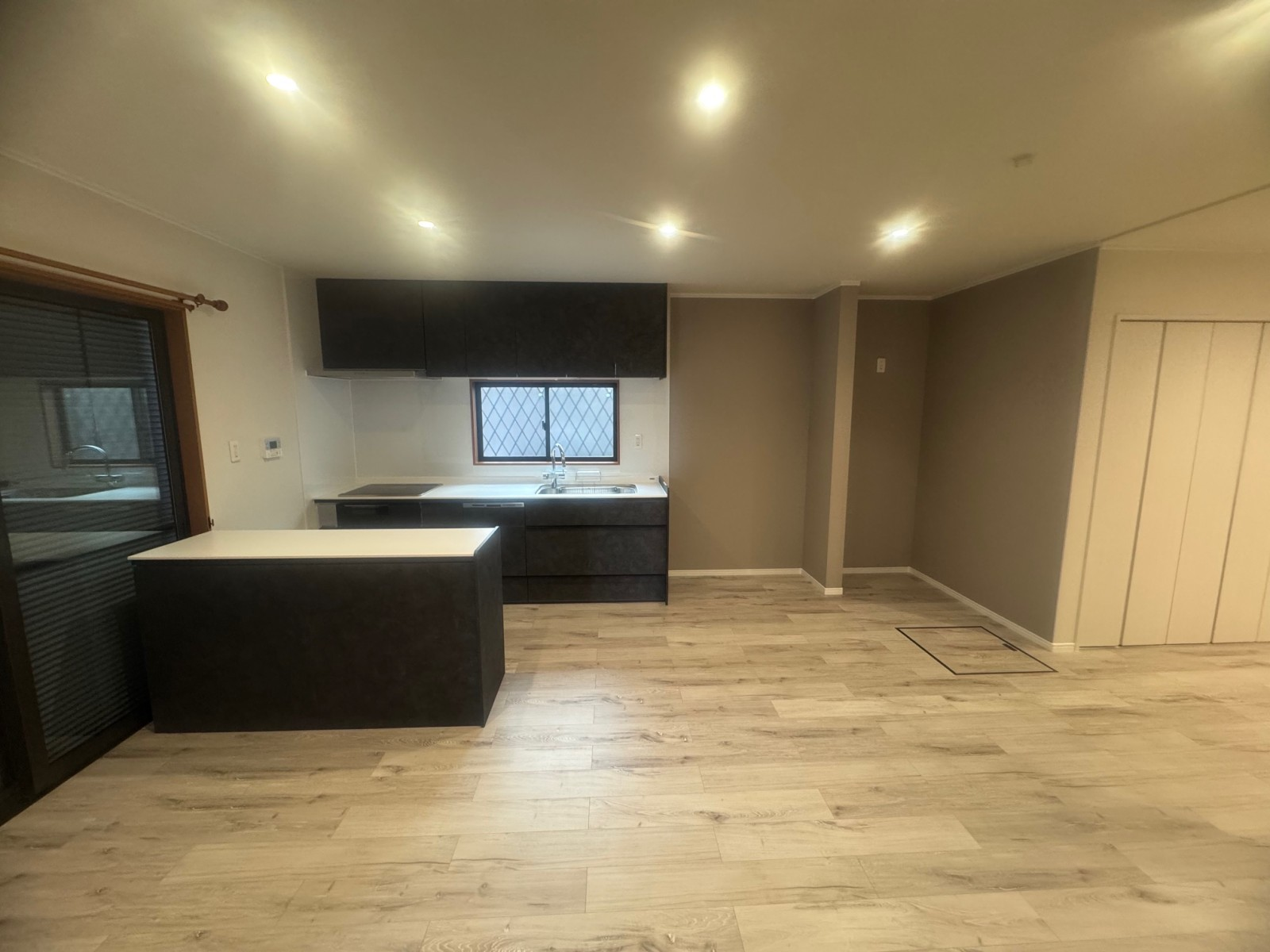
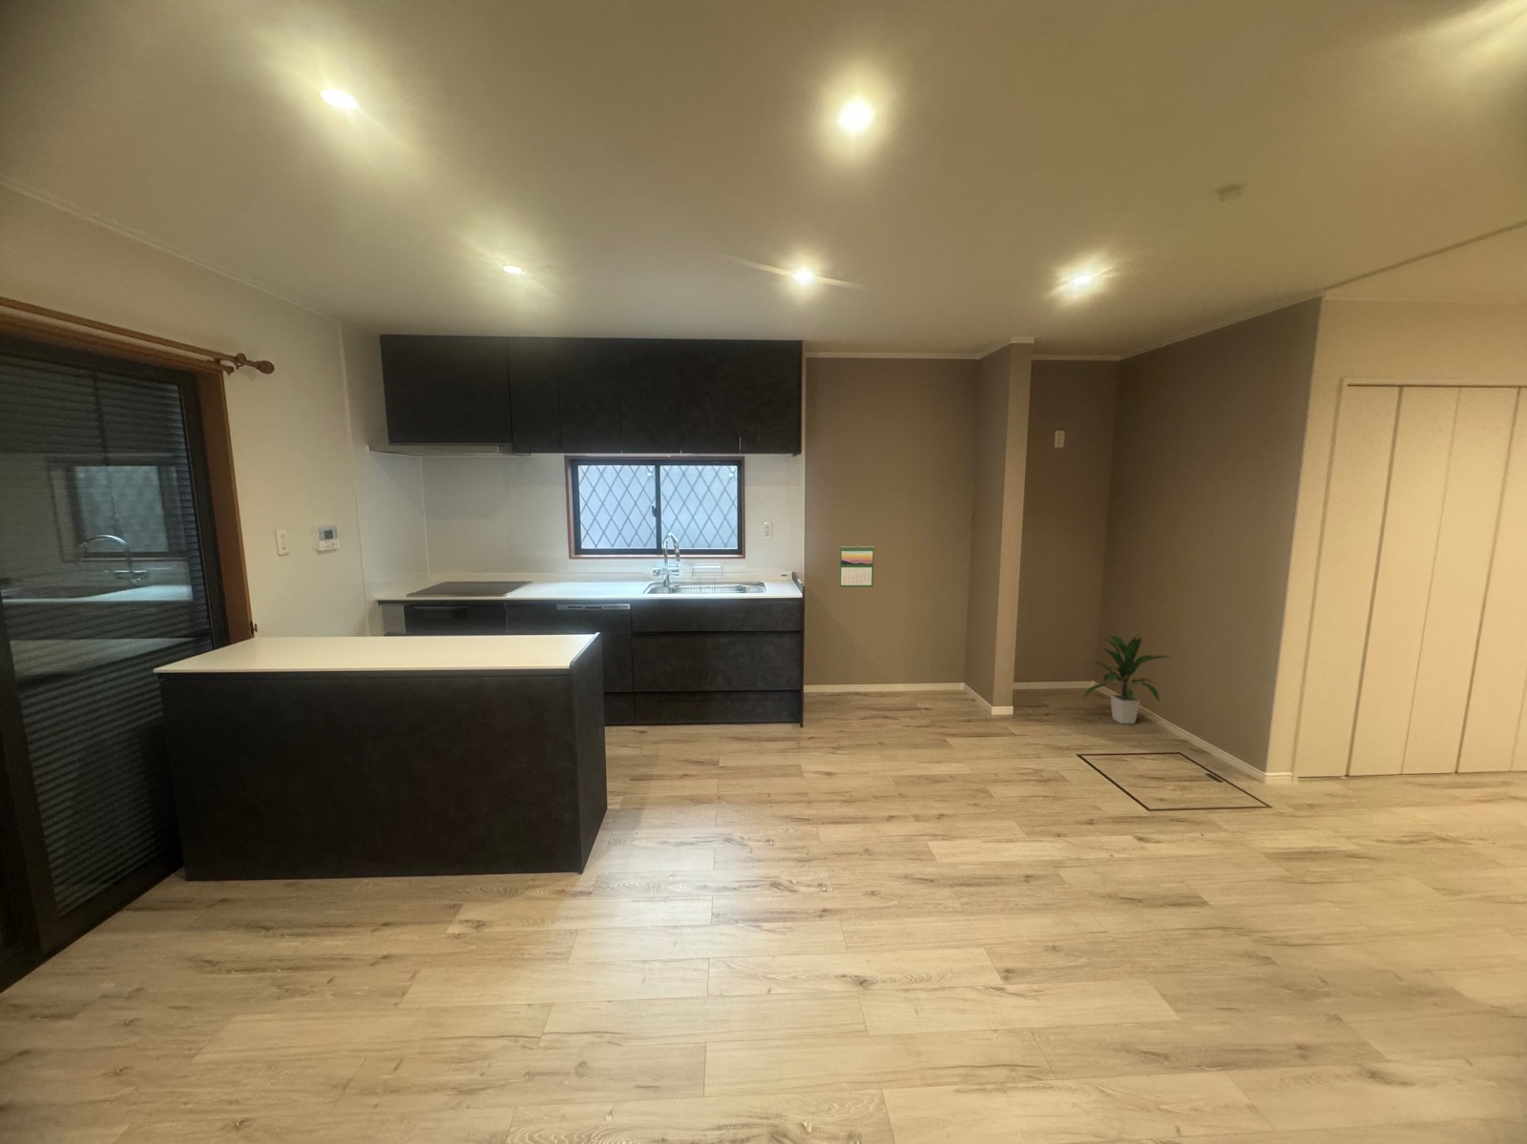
+ indoor plant [1082,633,1172,725]
+ calendar [838,544,875,588]
